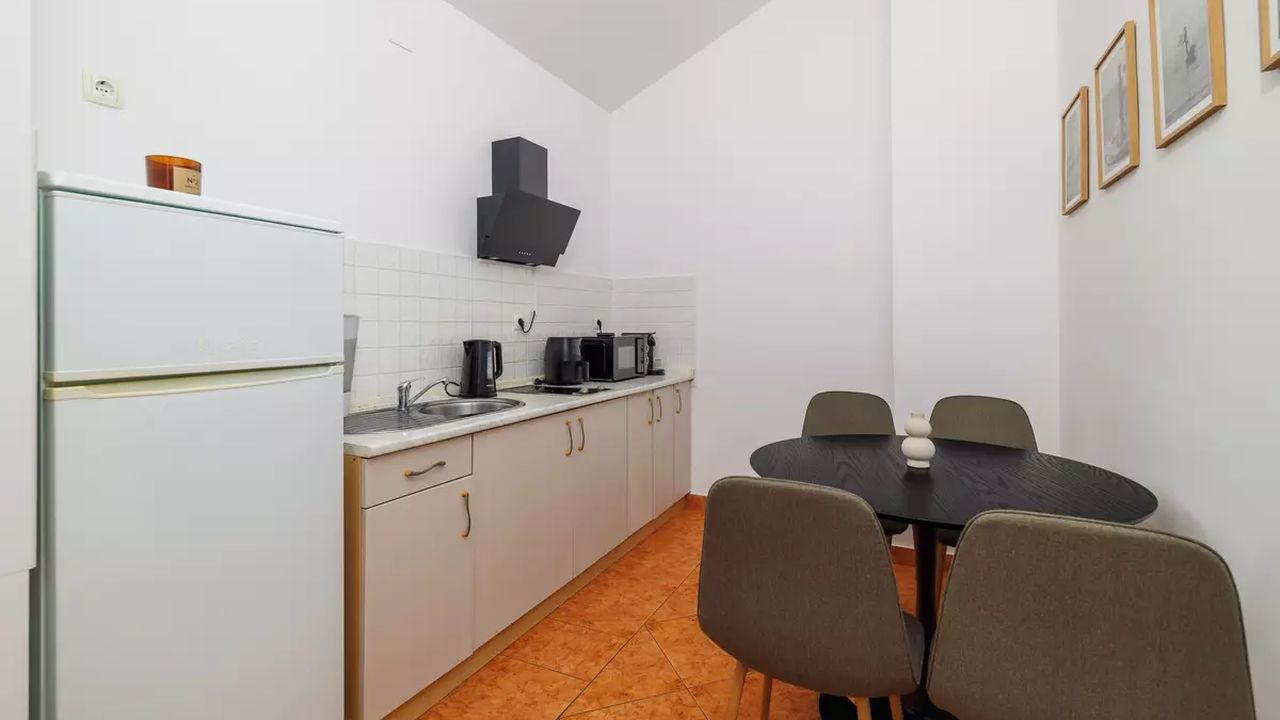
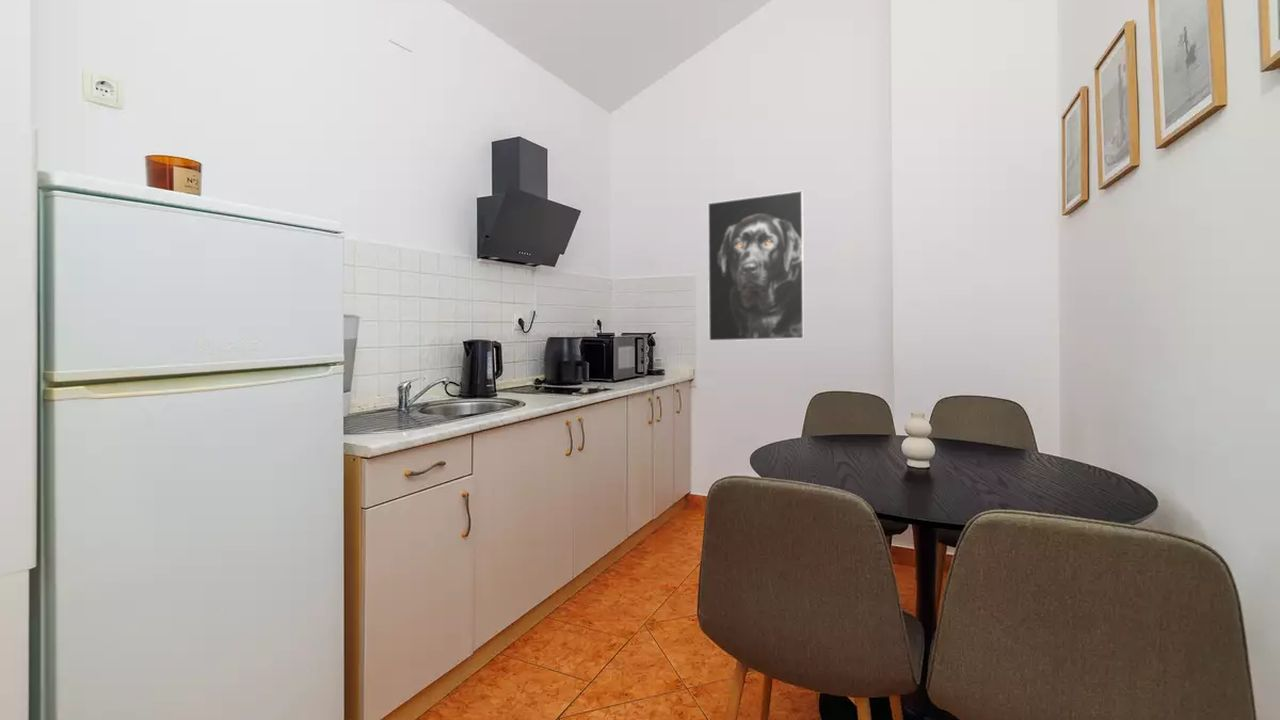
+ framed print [707,189,805,342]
